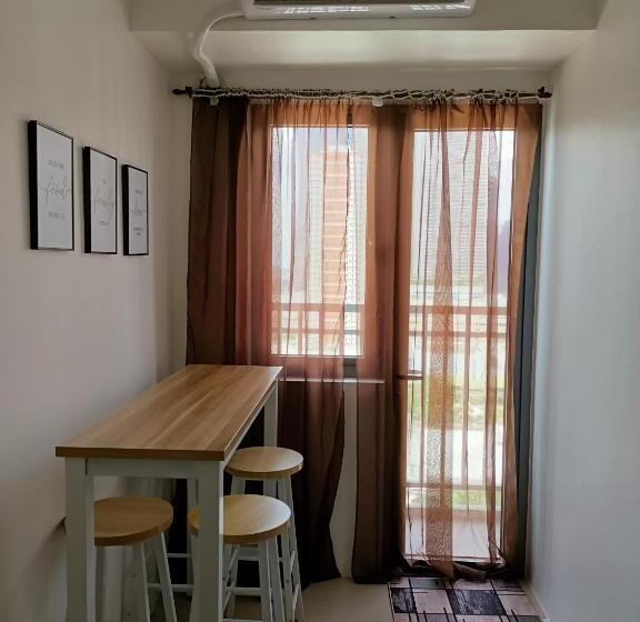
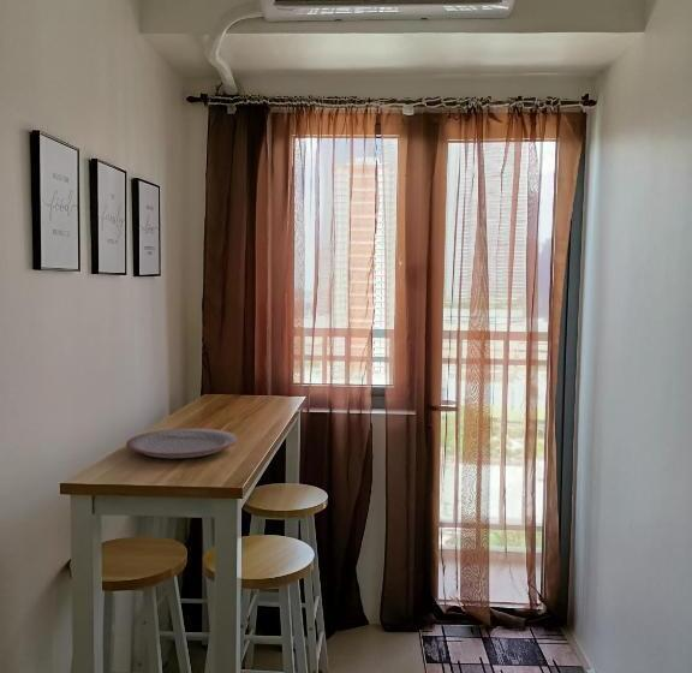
+ plate [125,428,239,459]
